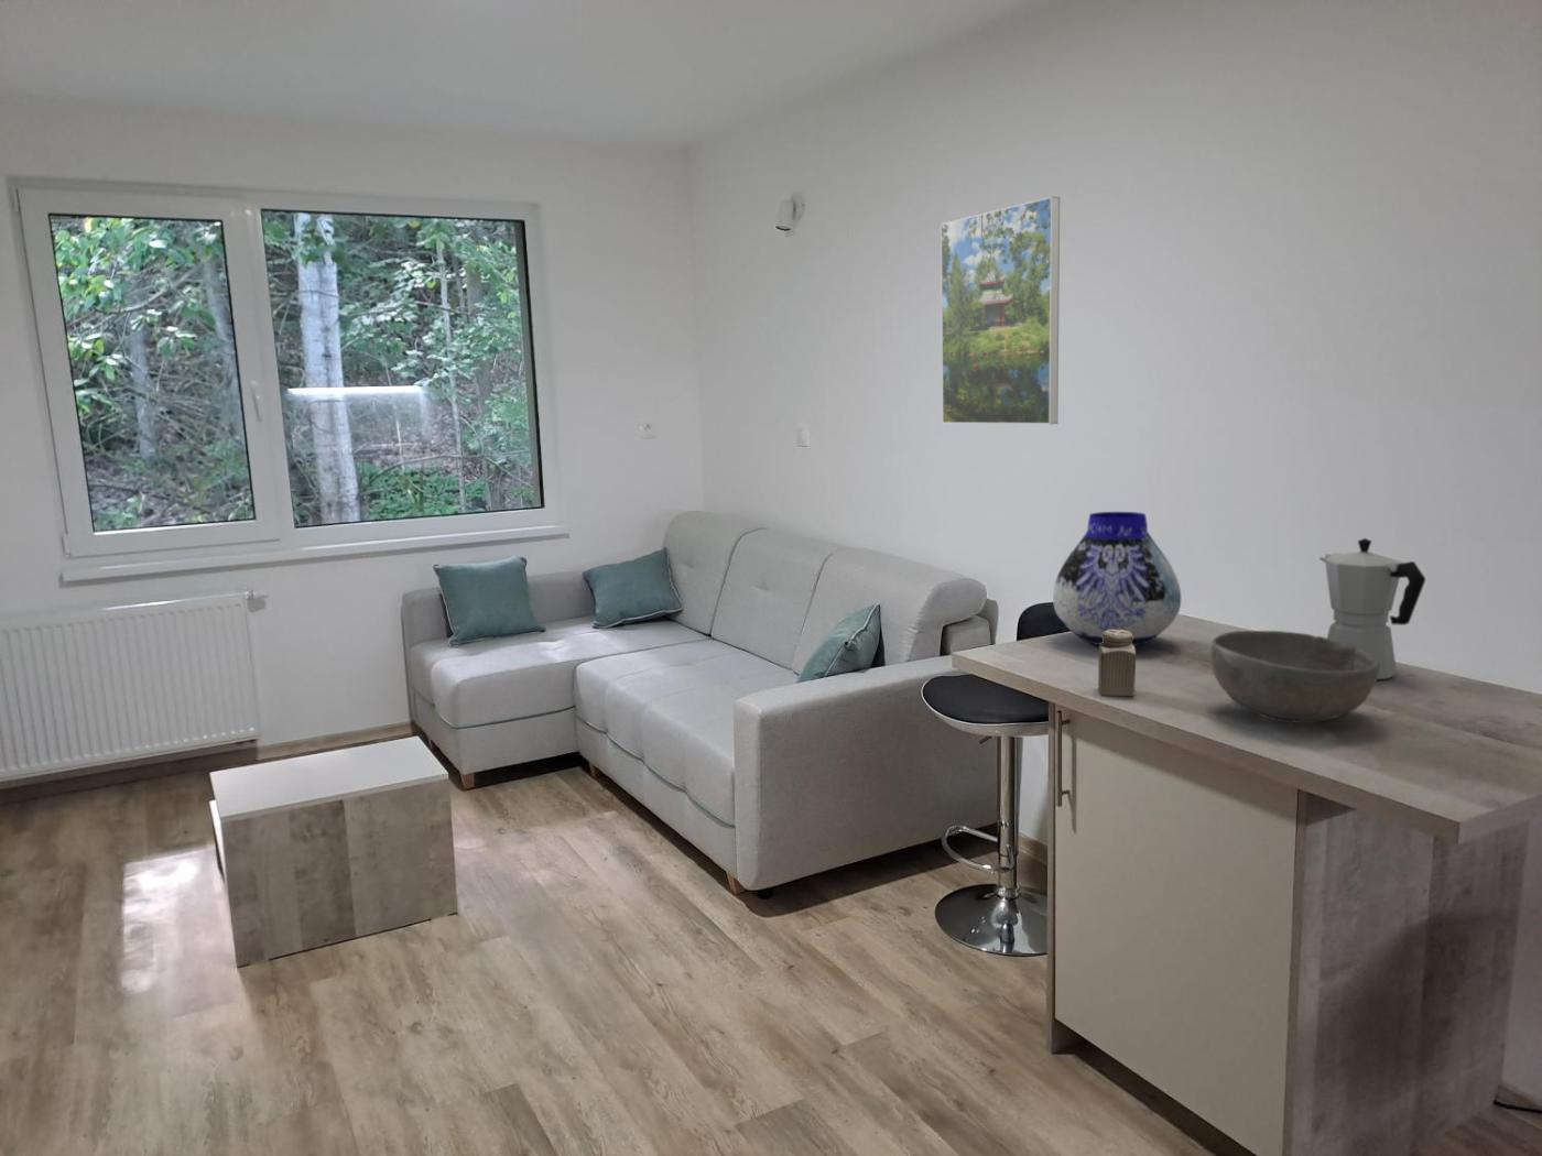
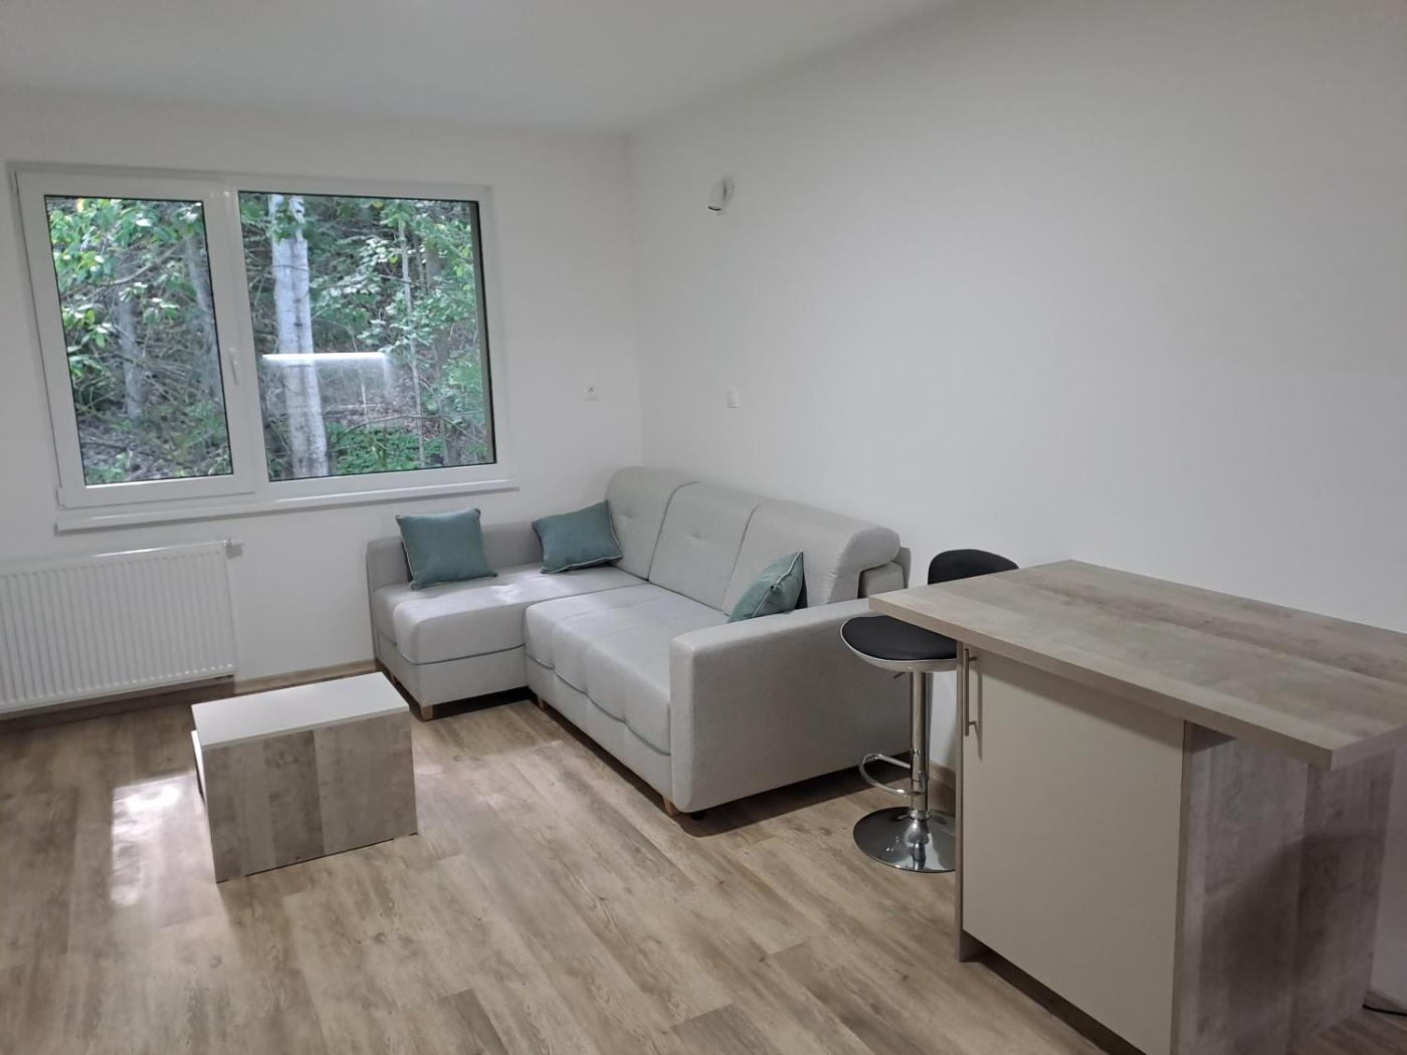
- salt shaker [1098,630,1136,697]
- vase [1051,511,1181,647]
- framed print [940,195,1061,425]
- bowl [1209,630,1381,724]
- moka pot [1319,537,1427,680]
